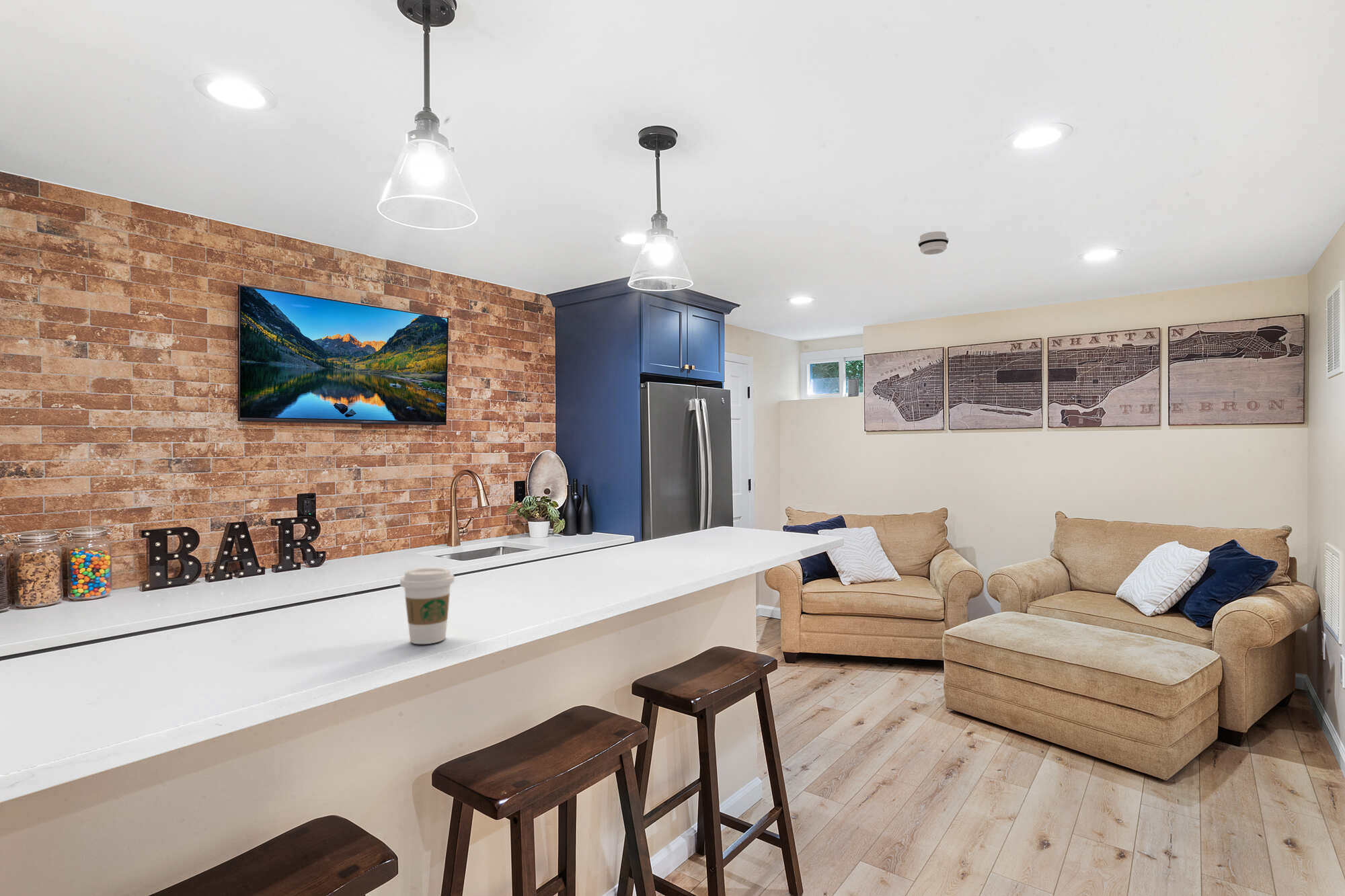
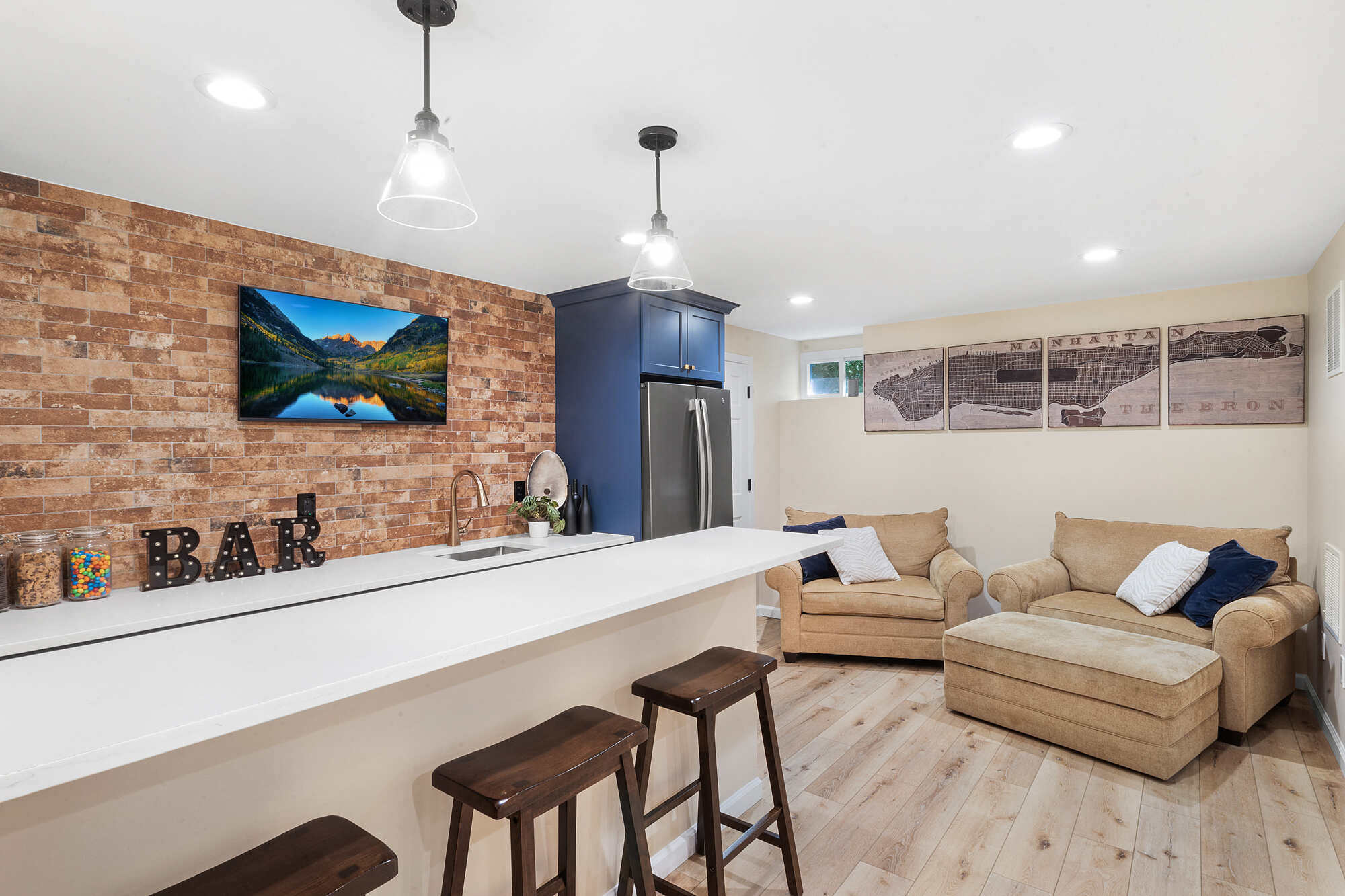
- coffee cup [399,567,455,645]
- smoke detector [917,231,950,255]
